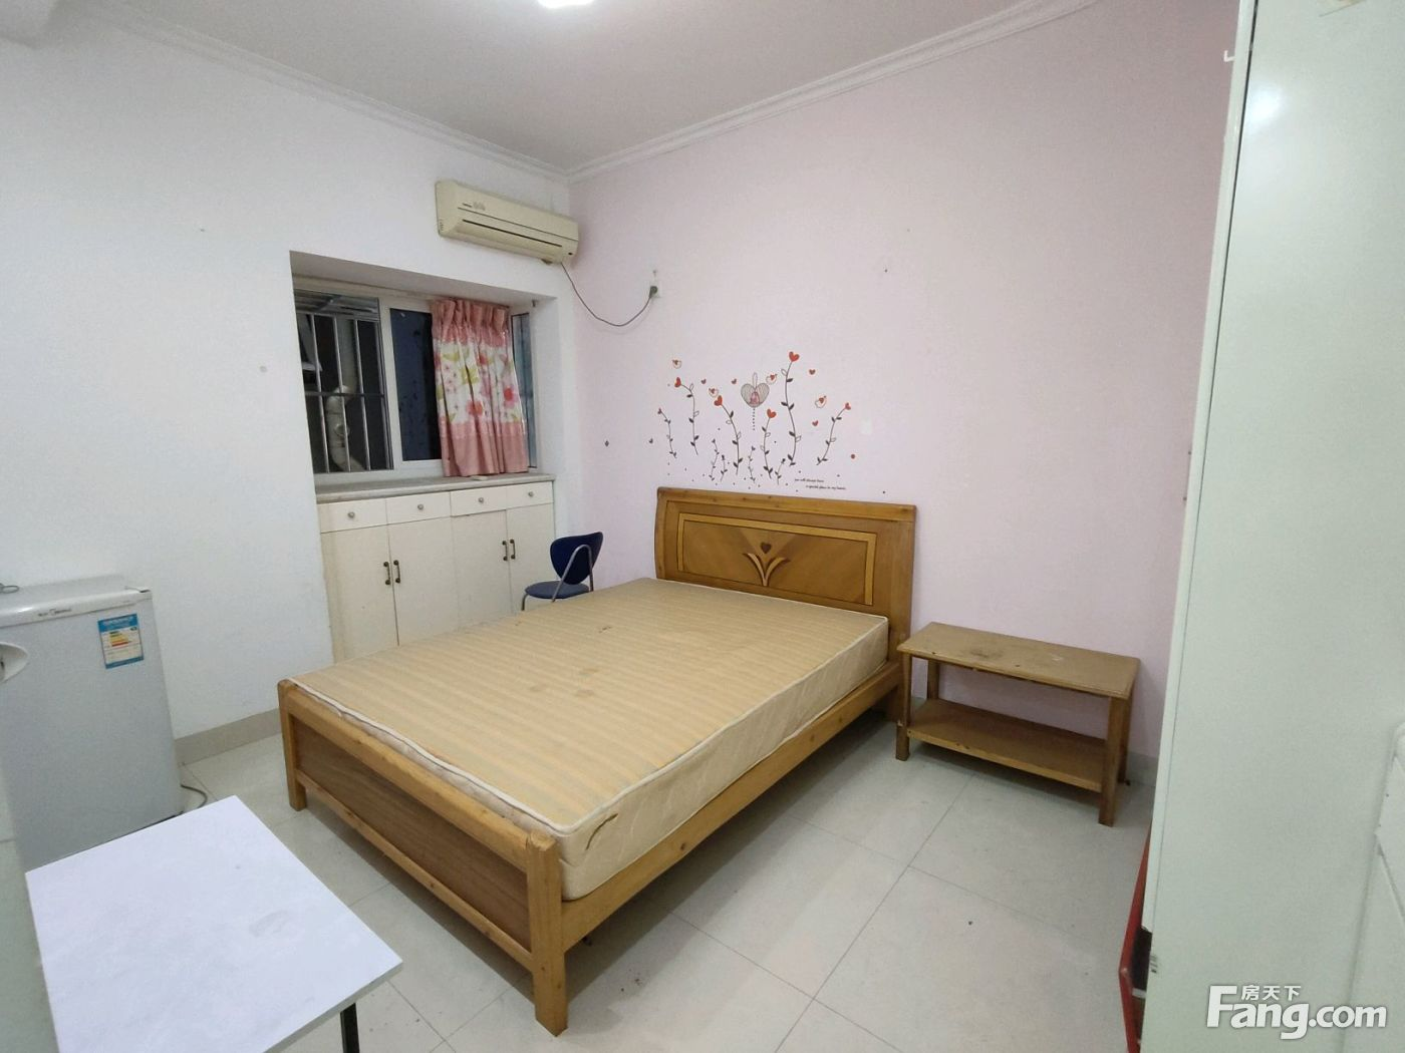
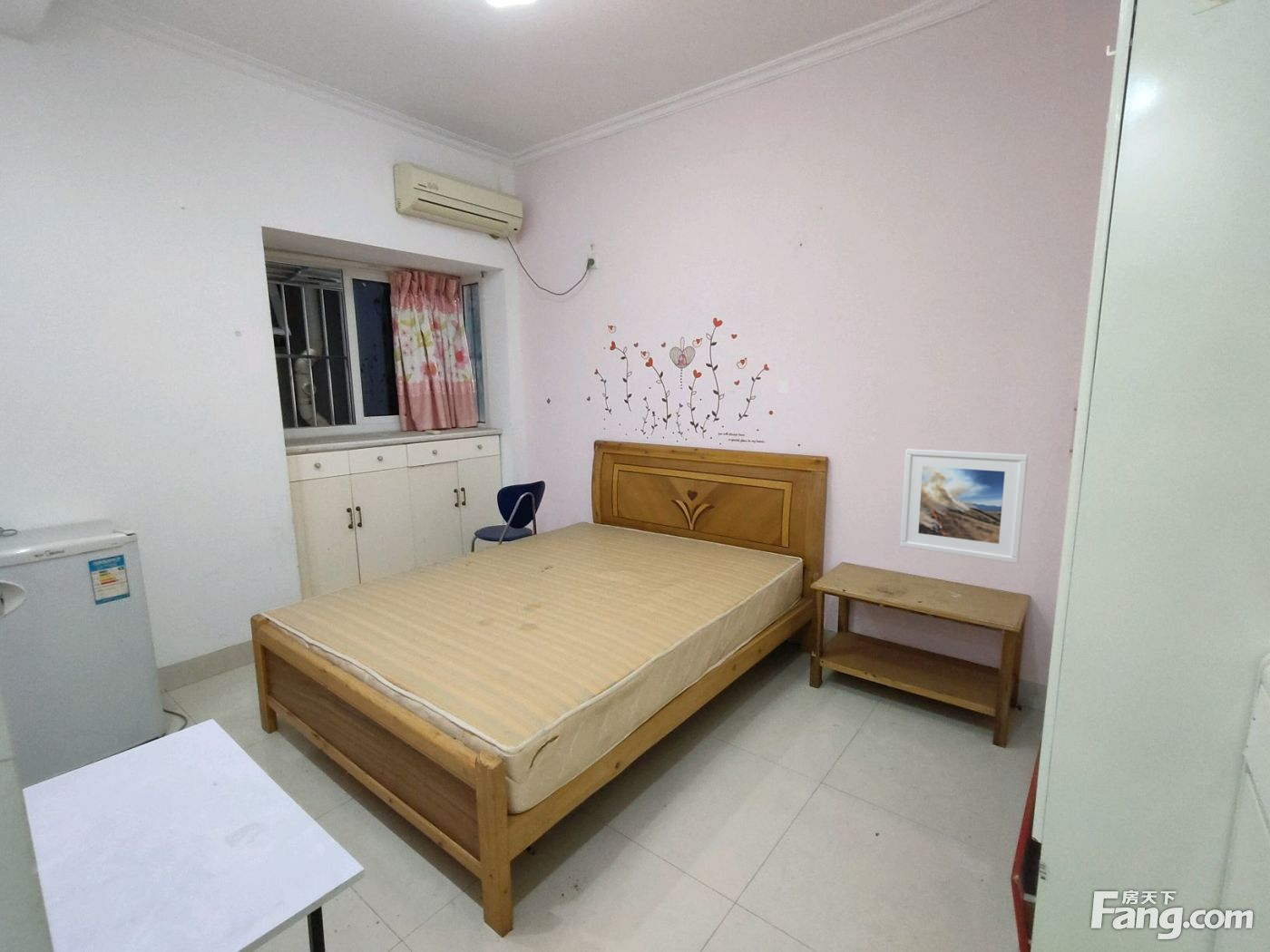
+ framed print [899,448,1029,564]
